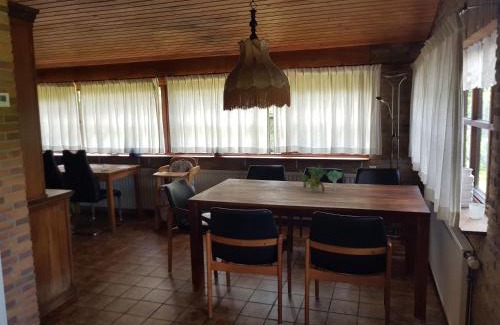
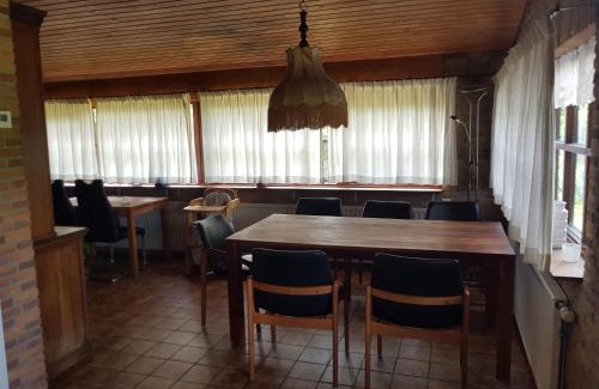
- flower bouquet [298,164,344,193]
